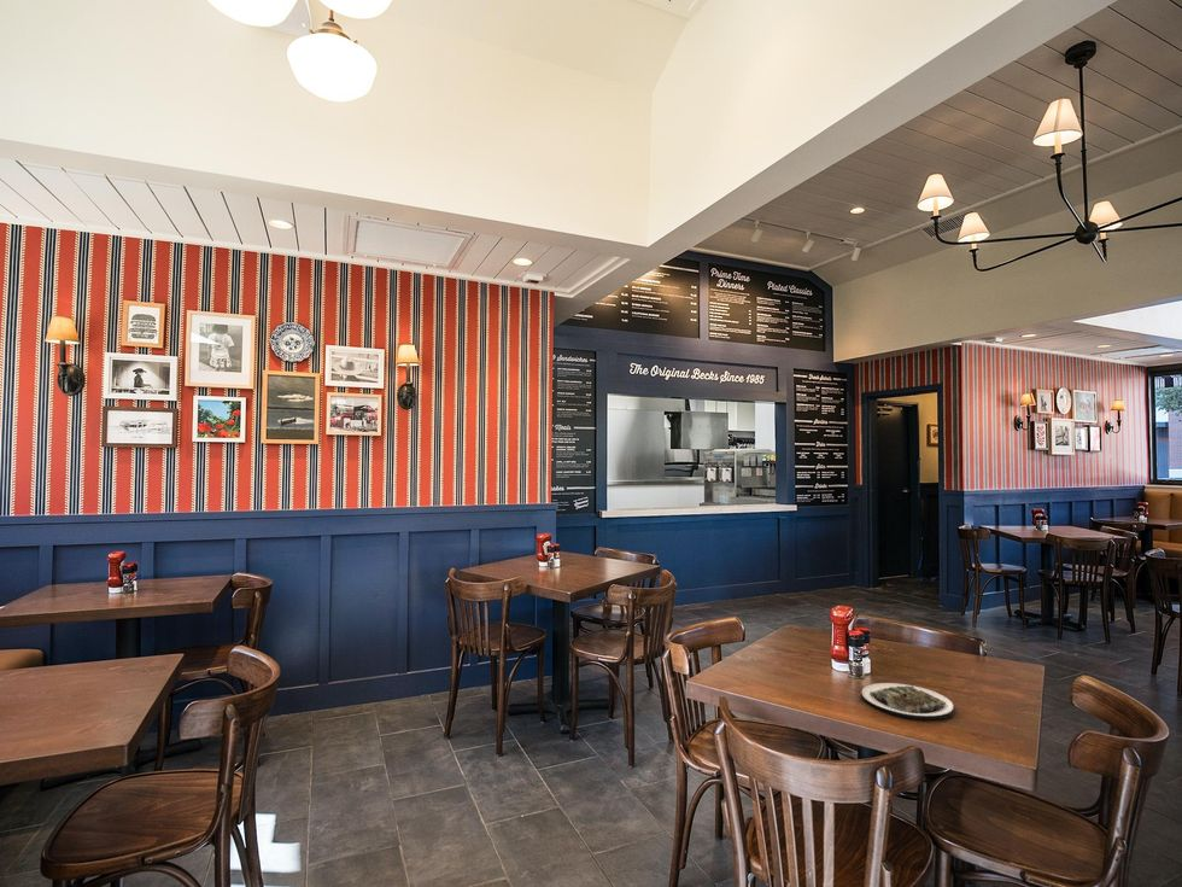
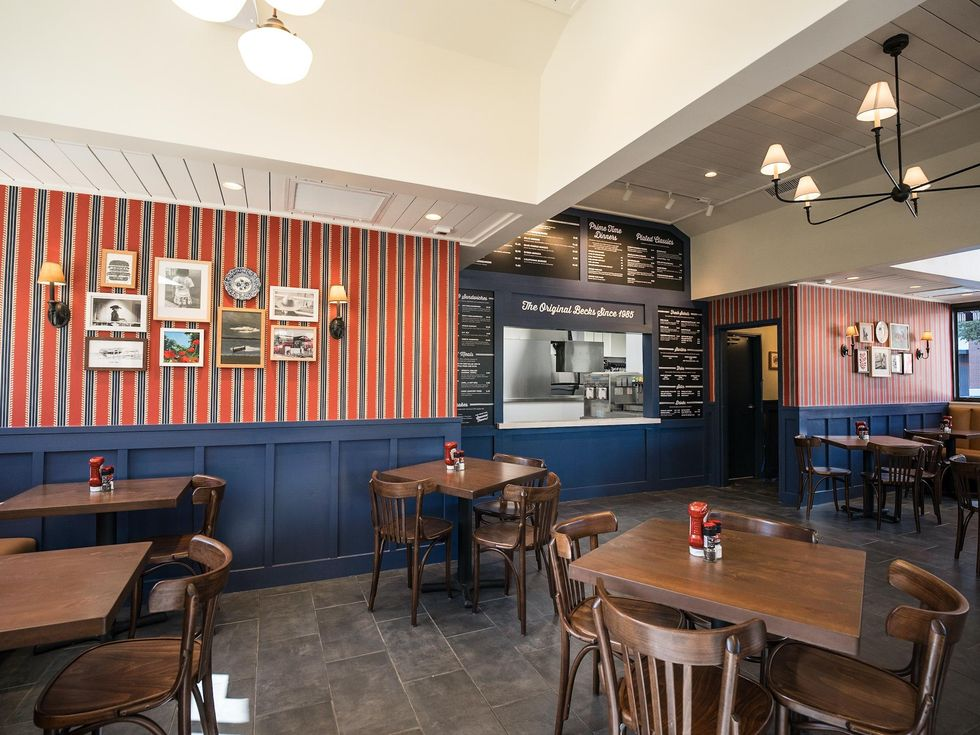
- plate [860,682,956,720]
